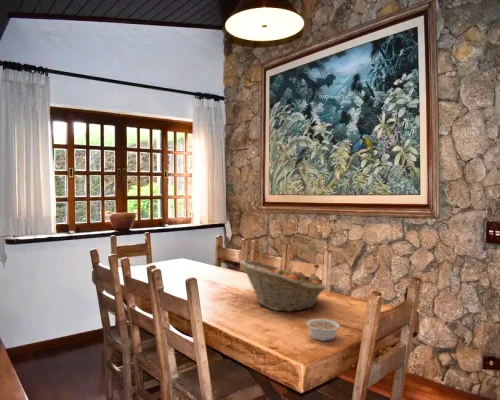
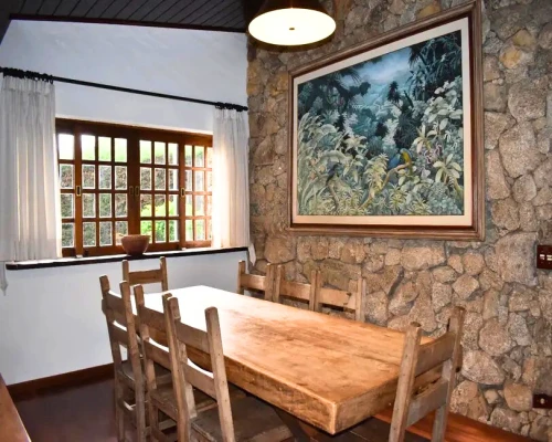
- fruit basket [239,258,327,313]
- legume [305,318,341,342]
